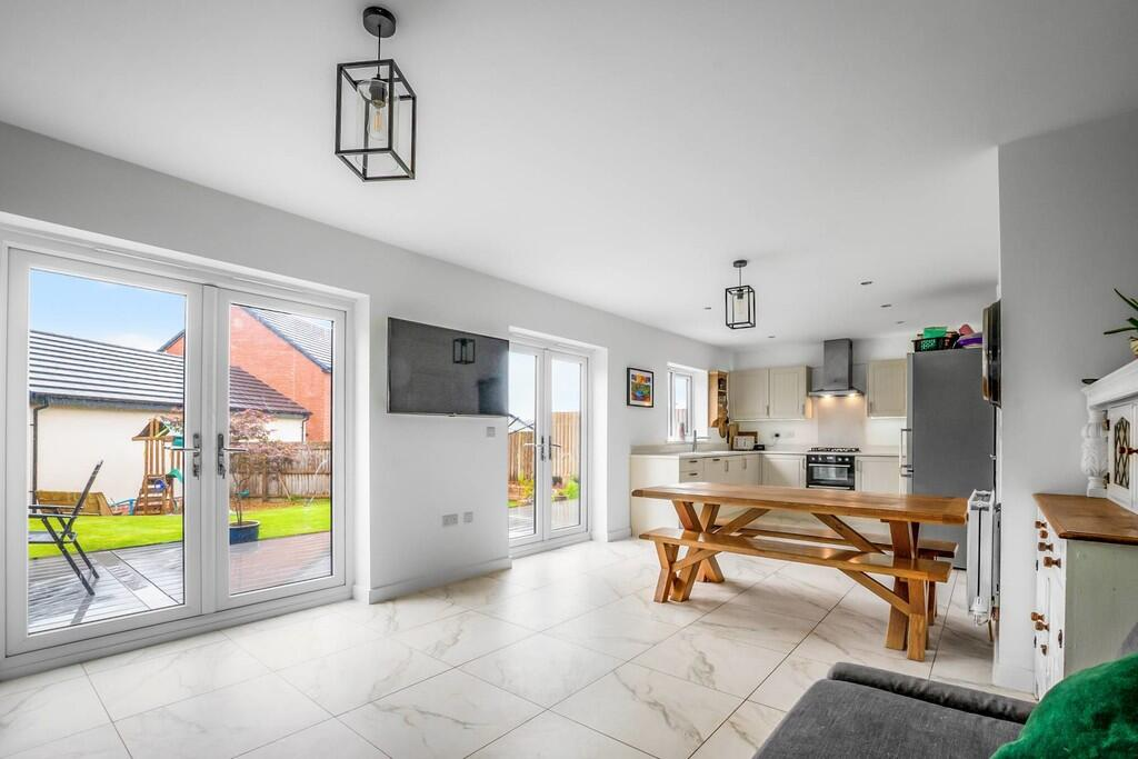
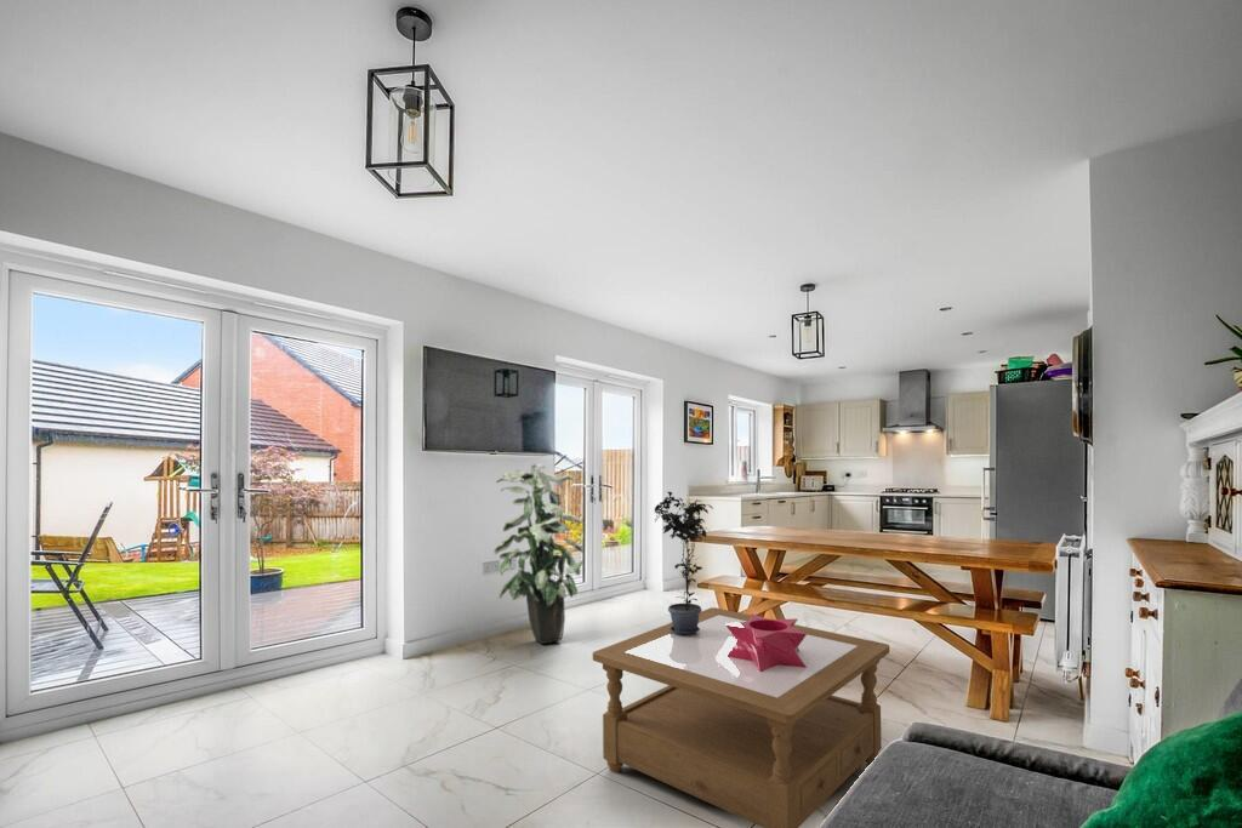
+ potted plant [654,491,714,635]
+ coffee table [592,606,890,828]
+ indoor plant [492,462,585,645]
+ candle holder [725,612,807,672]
